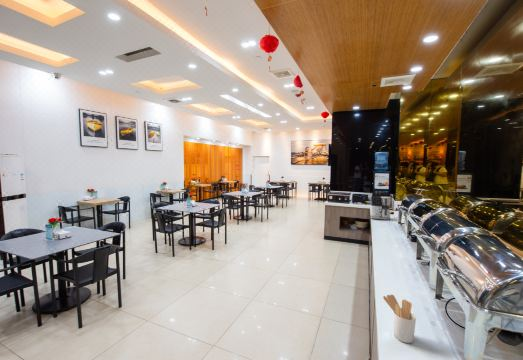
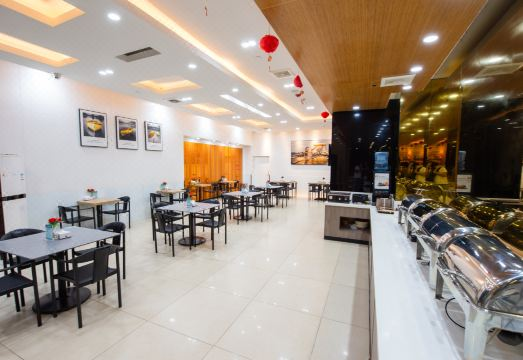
- coffee maker [370,195,392,222]
- utensil holder [382,294,417,344]
